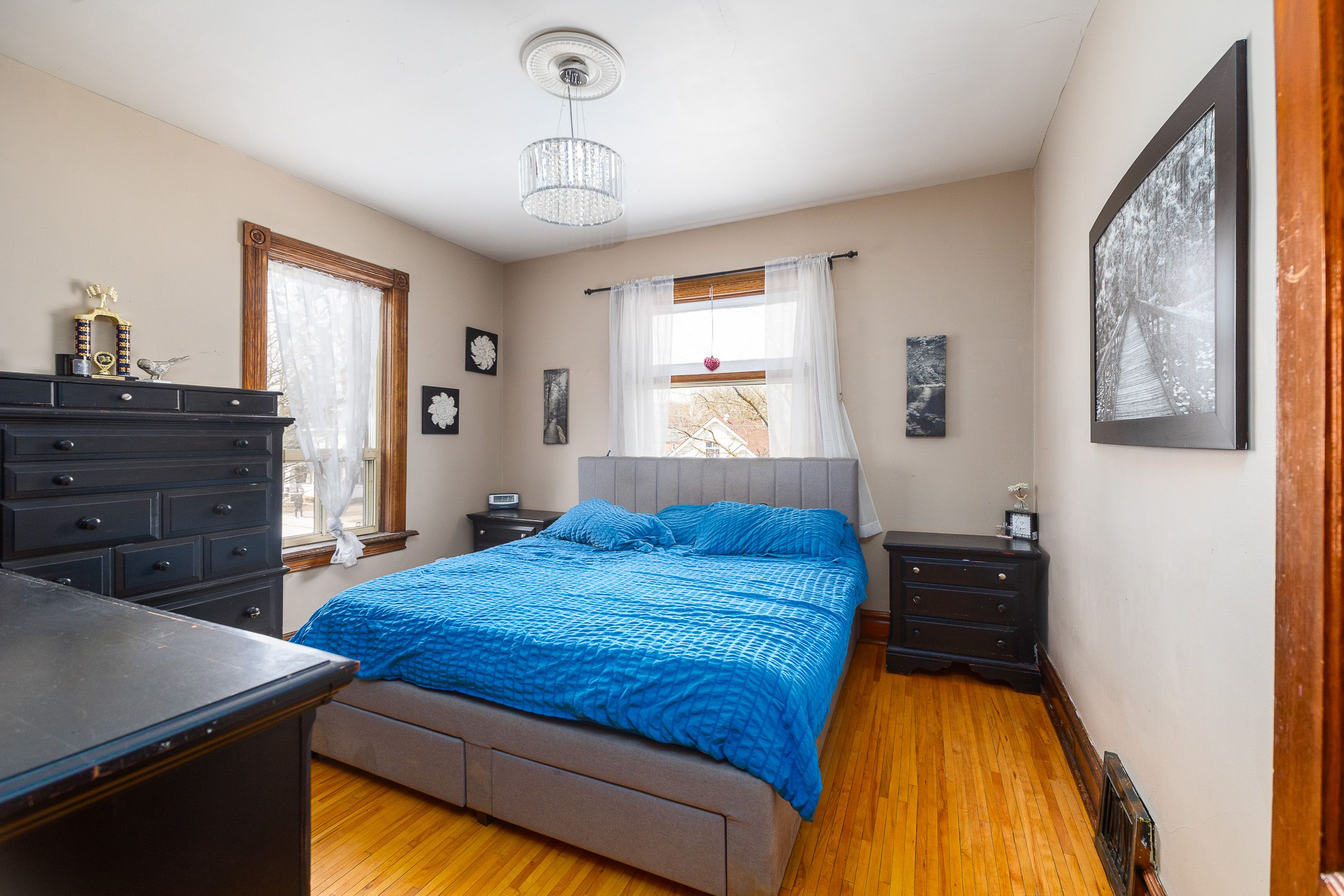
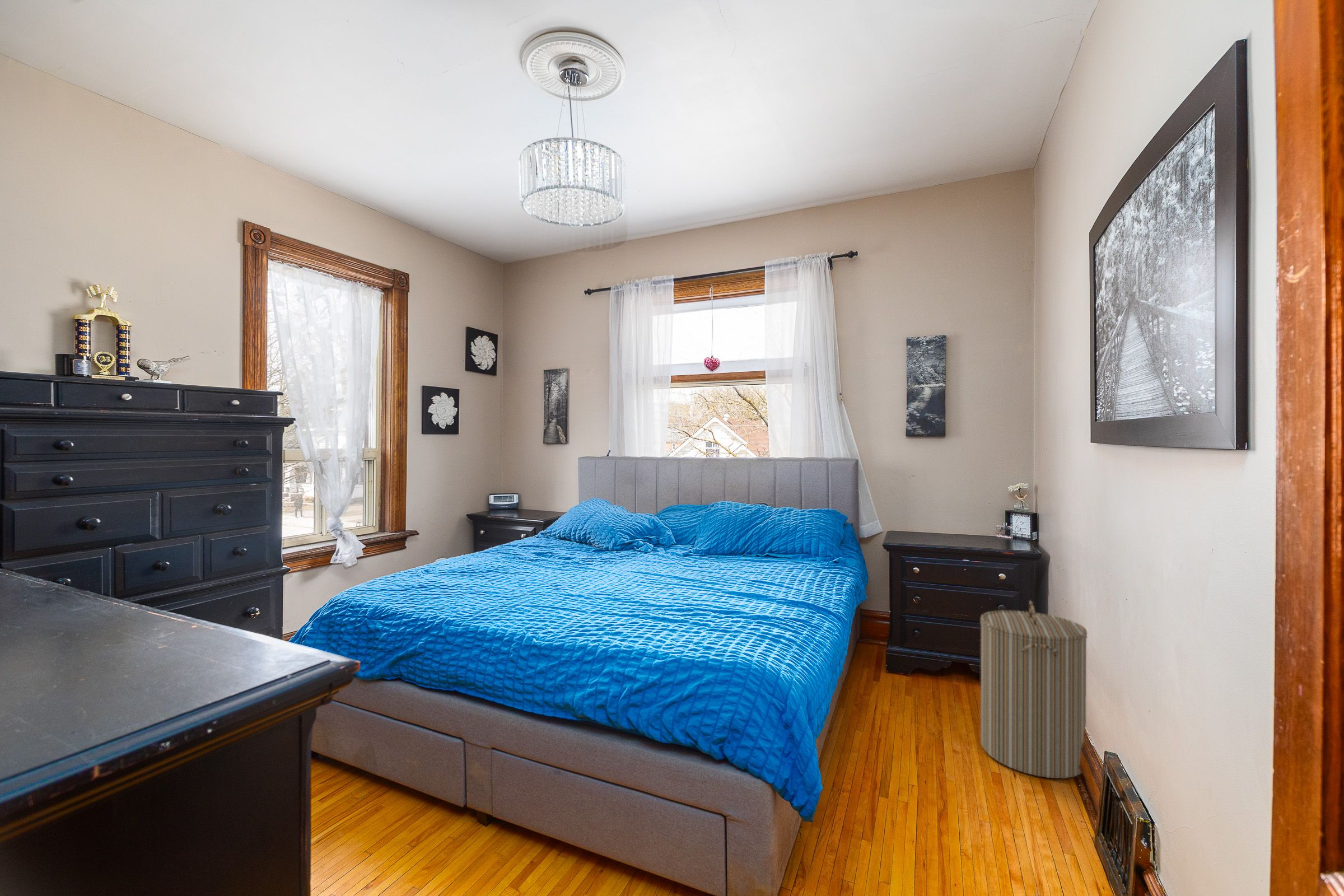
+ laundry hamper [979,600,1088,779]
